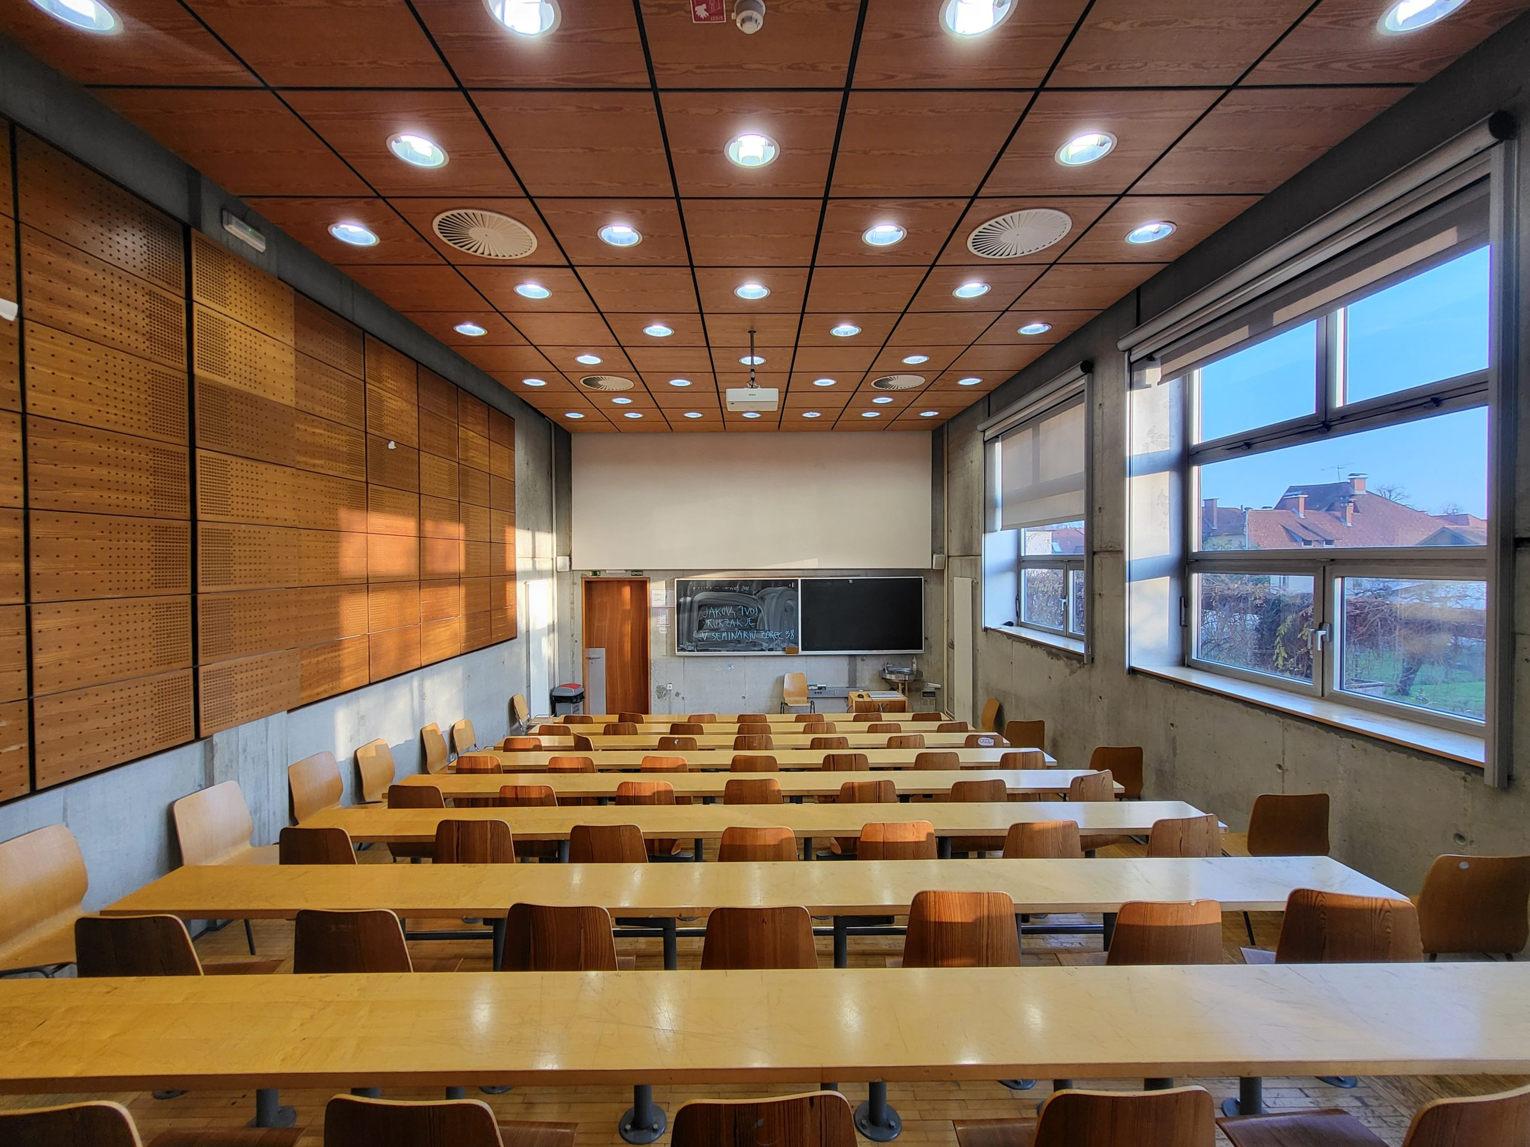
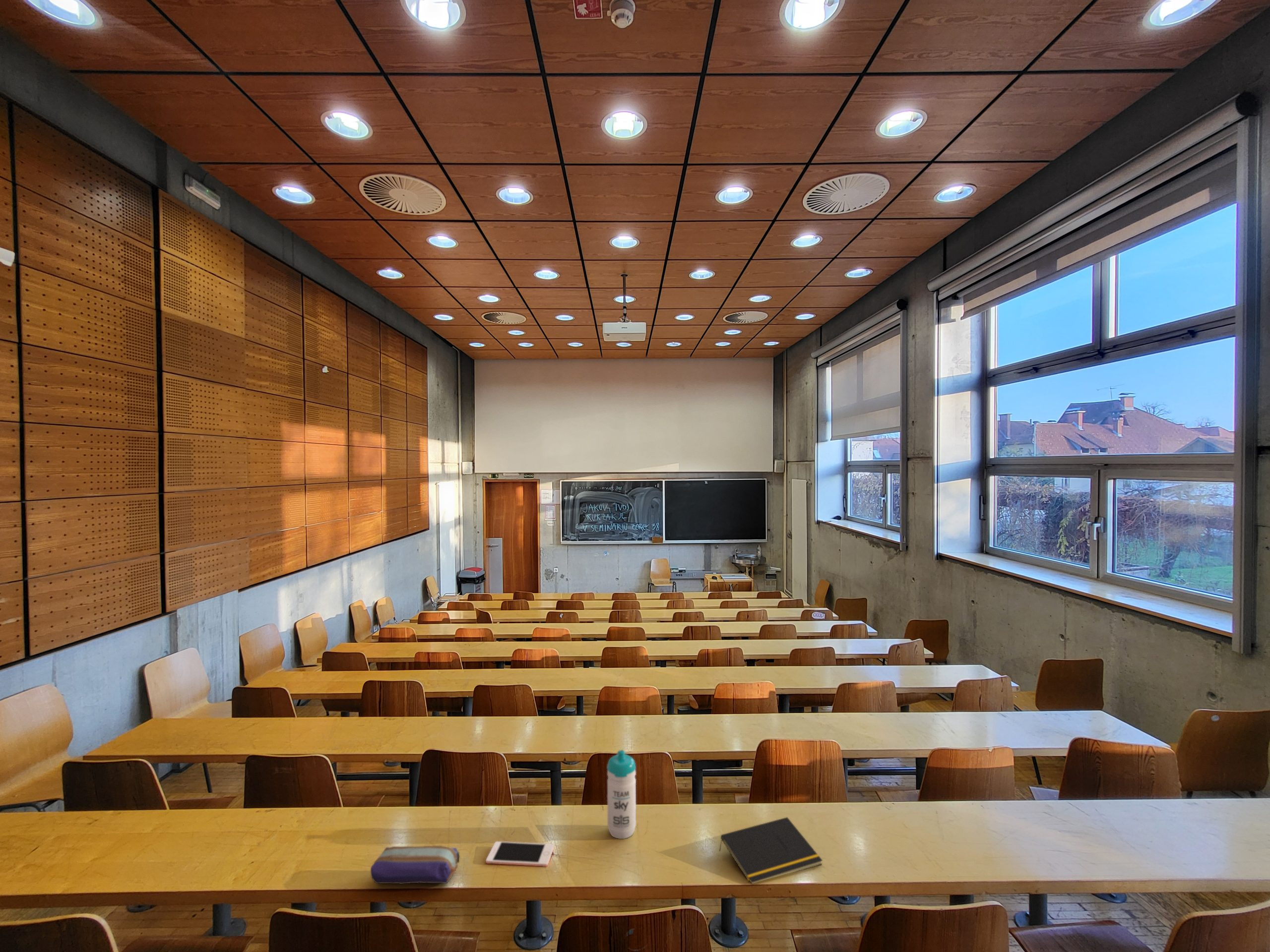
+ notepad [719,817,823,884]
+ water bottle [607,750,636,839]
+ cell phone [485,841,555,867]
+ pencil case [370,845,460,885]
